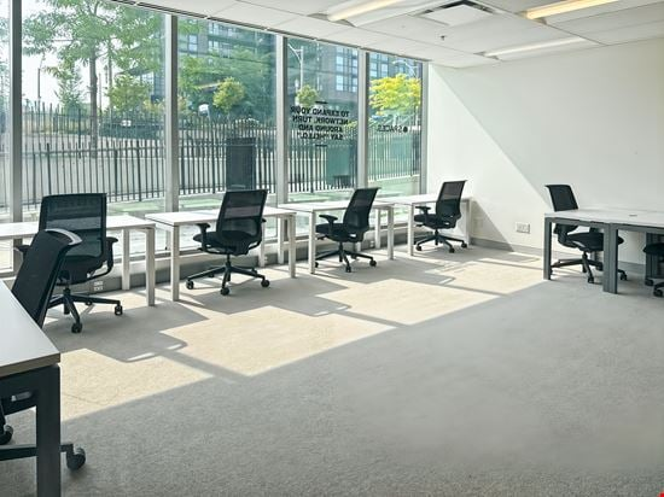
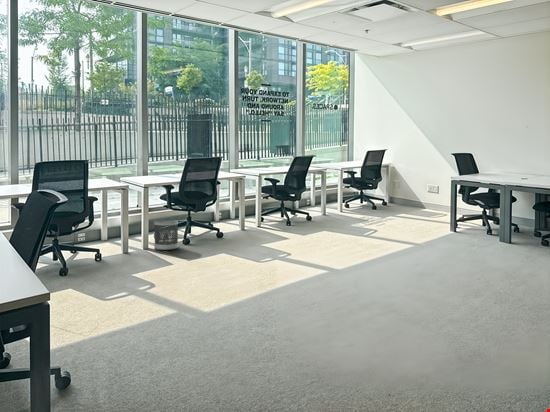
+ wastebasket [153,219,179,251]
